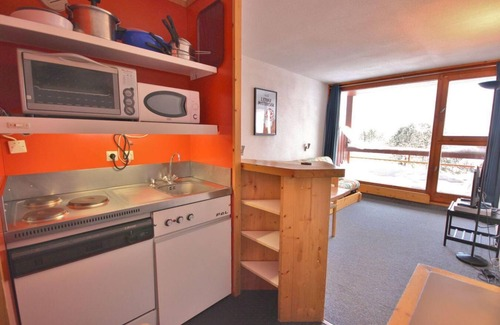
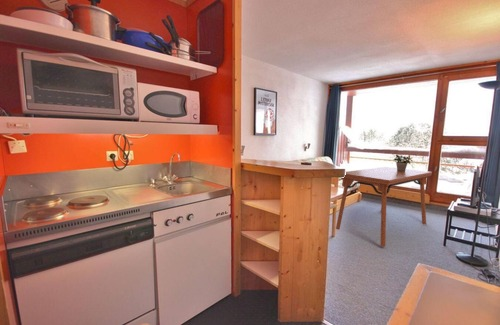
+ dining table [335,166,433,248]
+ potted plant [393,154,413,171]
